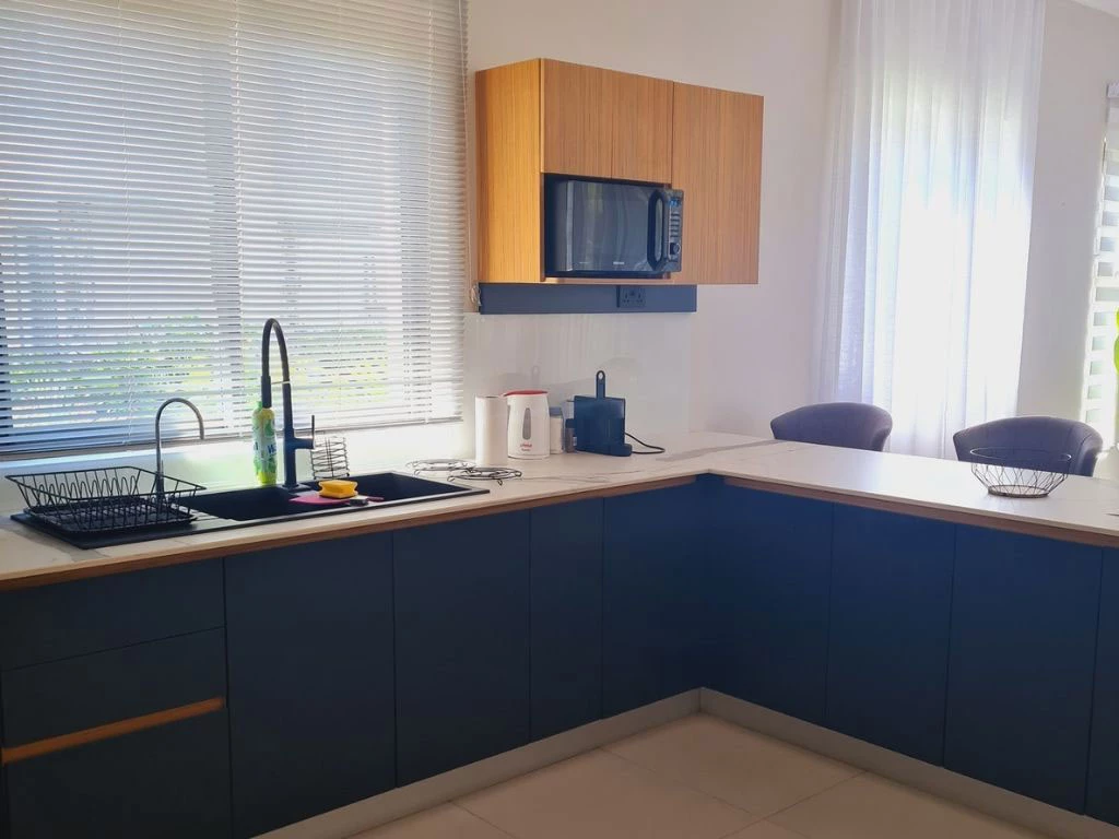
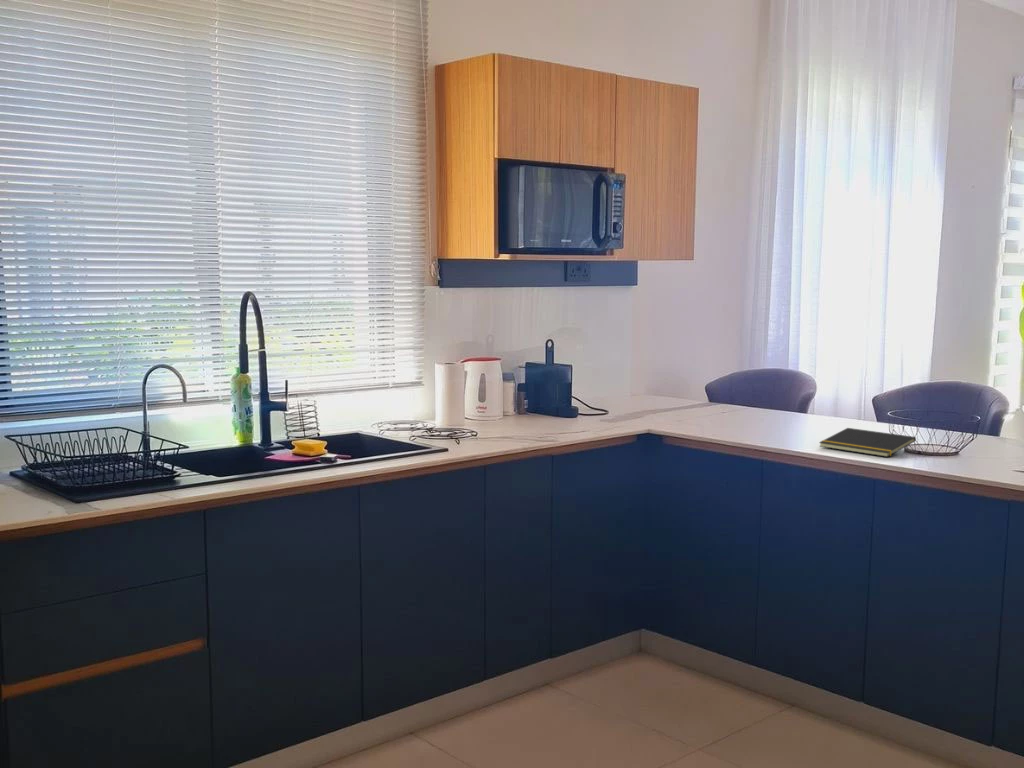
+ notepad [818,427,917,458]
